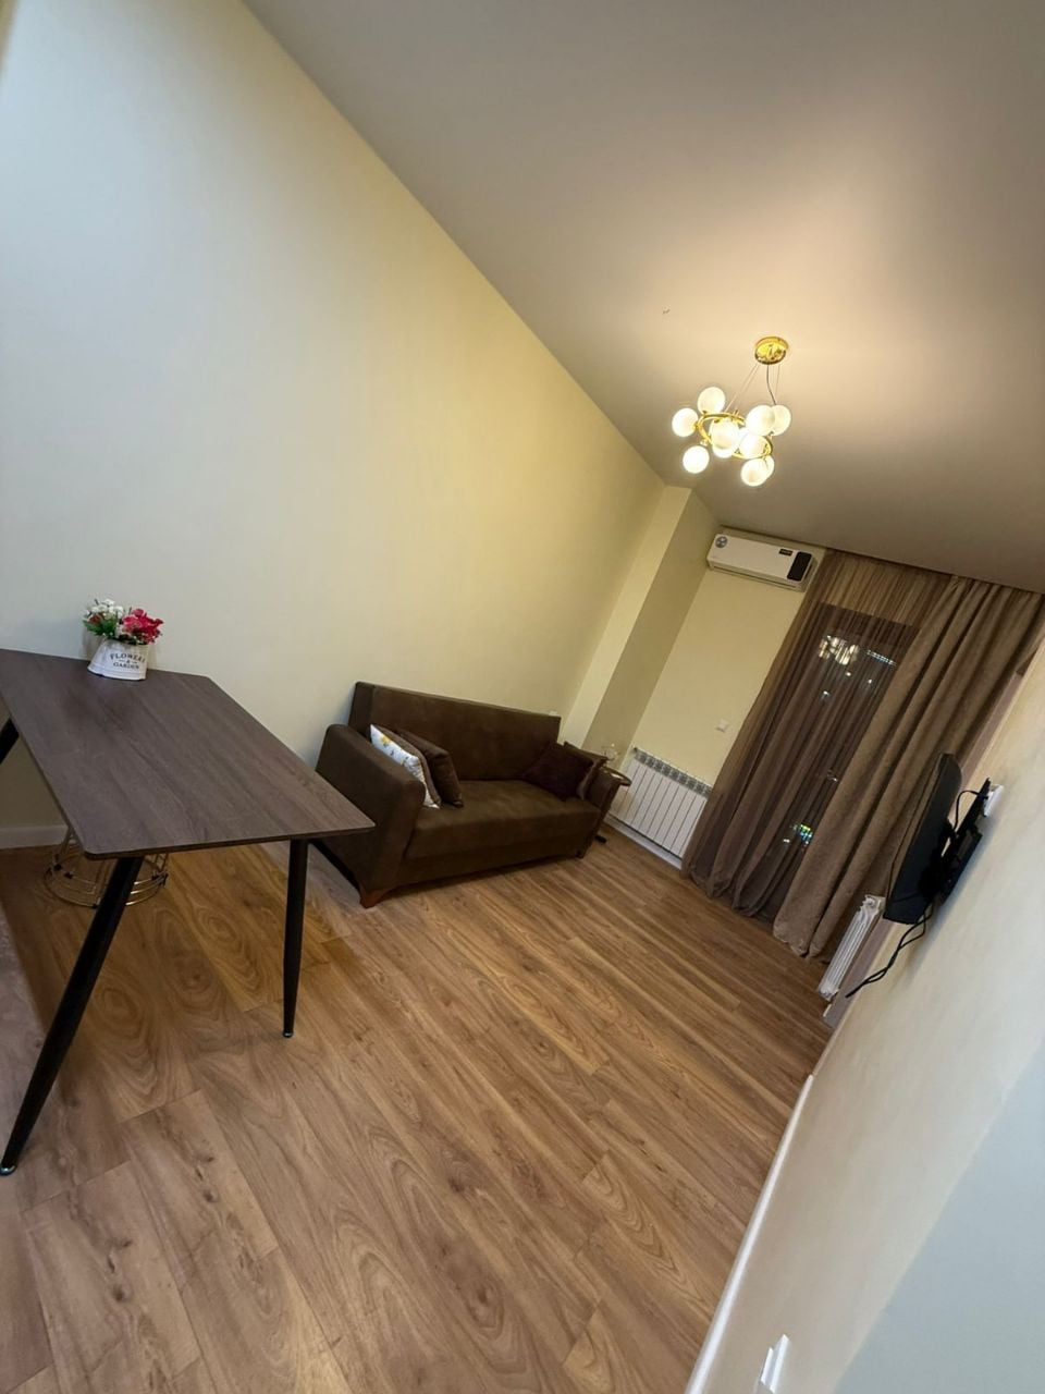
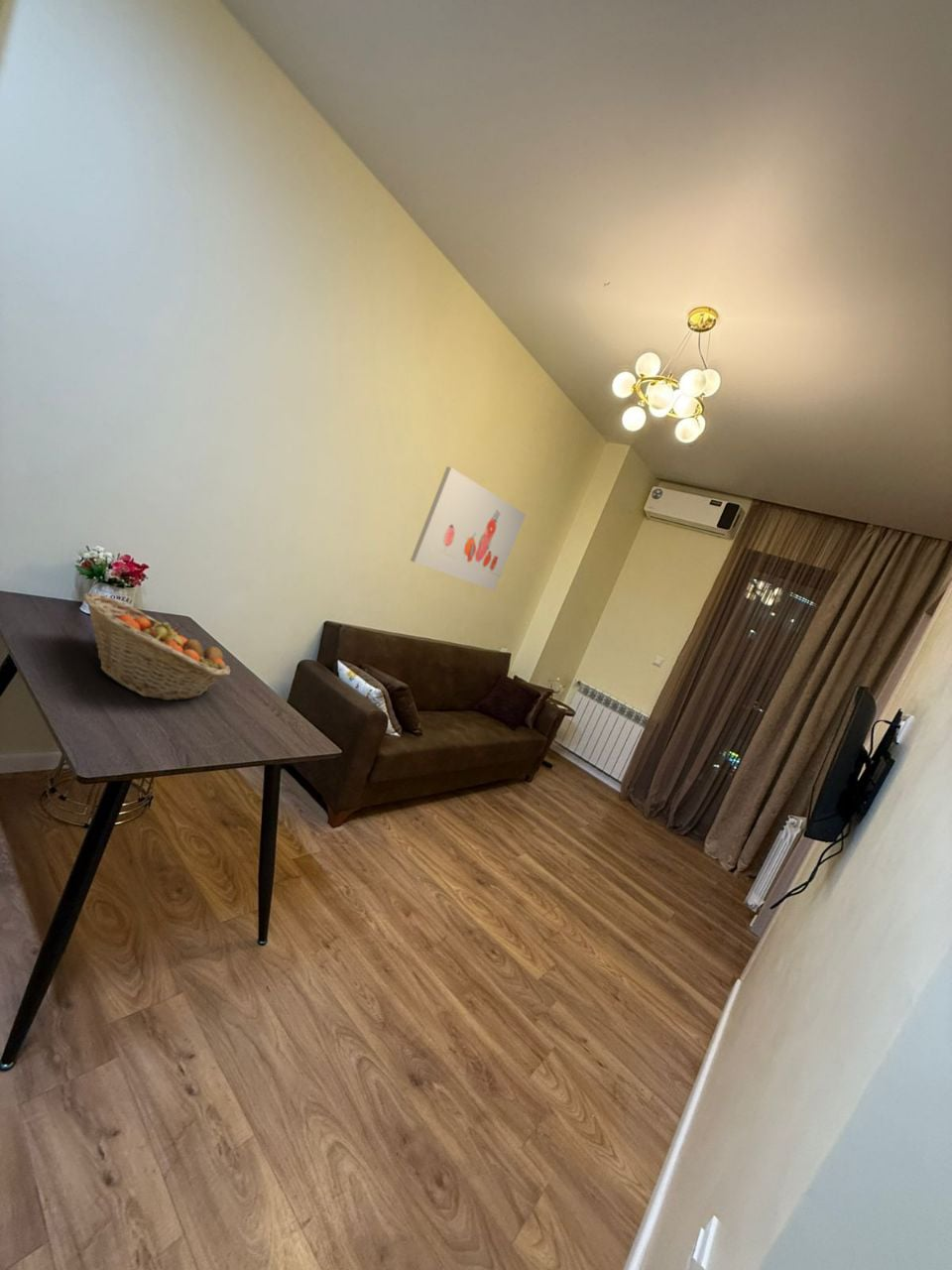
+ wall art [410,465,527,591]
+ fruit basket [82,592,231,701]
